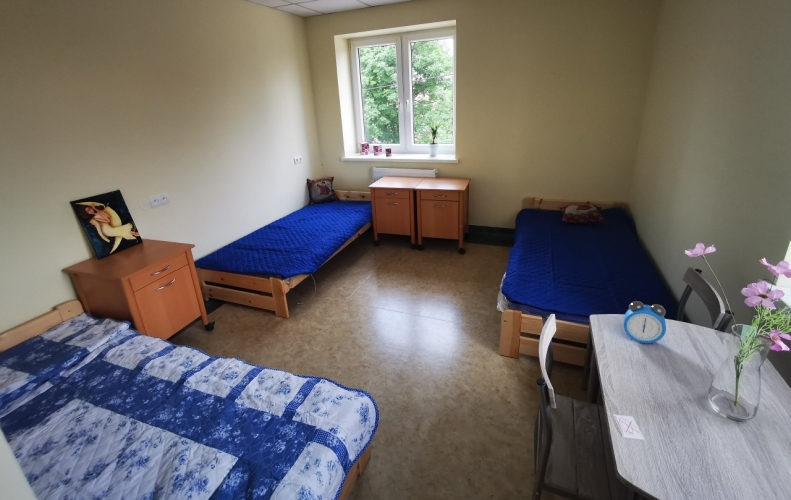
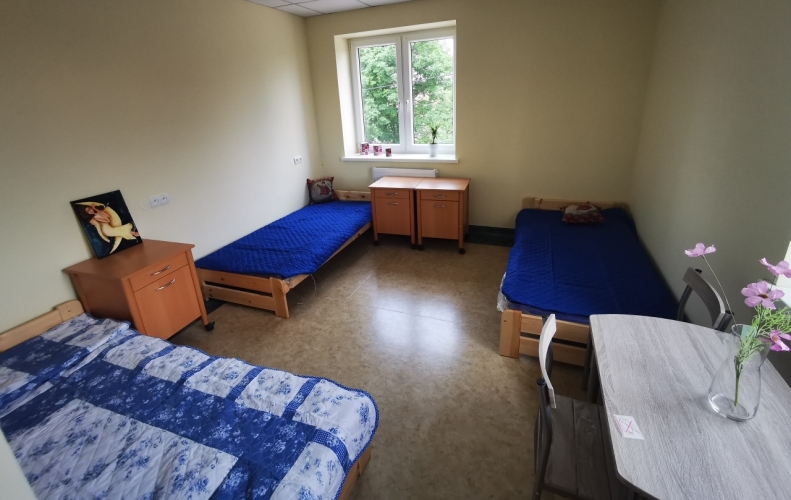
- alarm clock [623,300,667,345]
